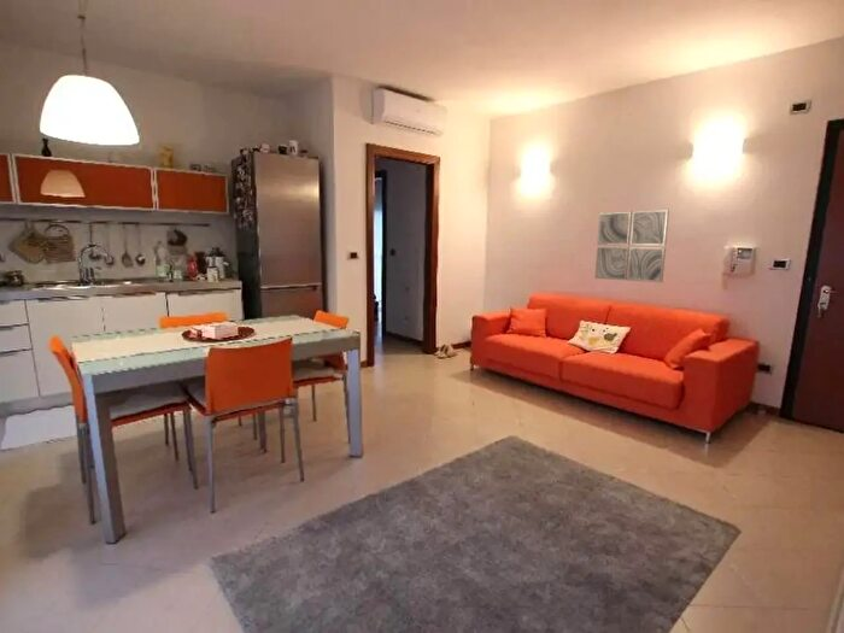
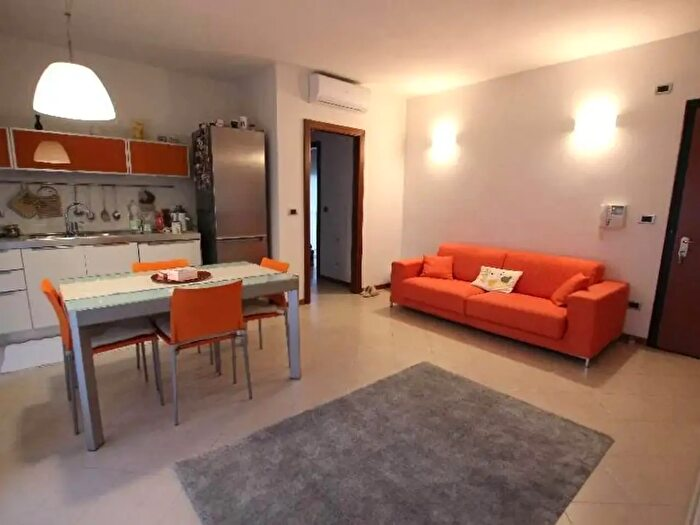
- wall art [594,209,670,283]
